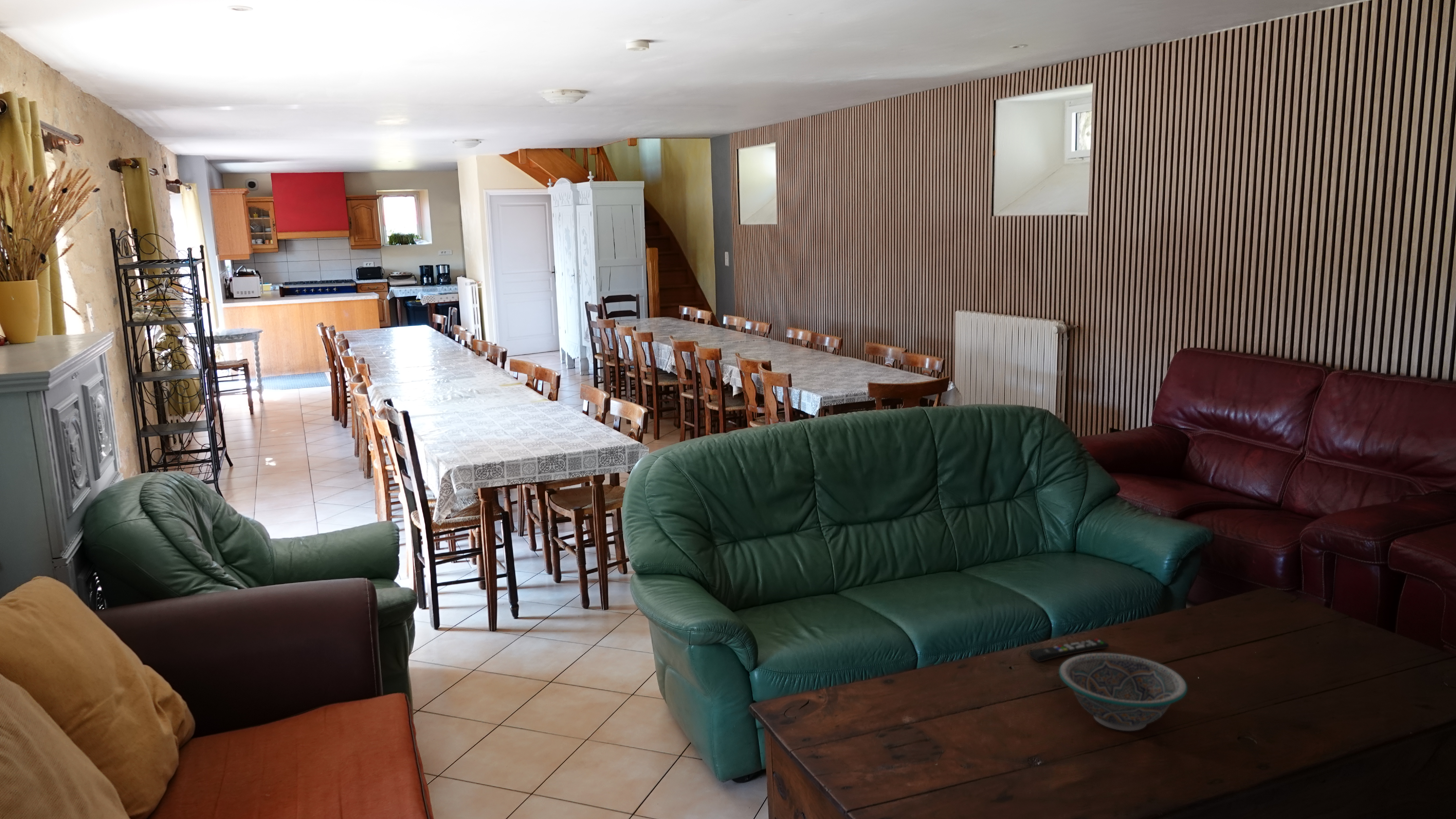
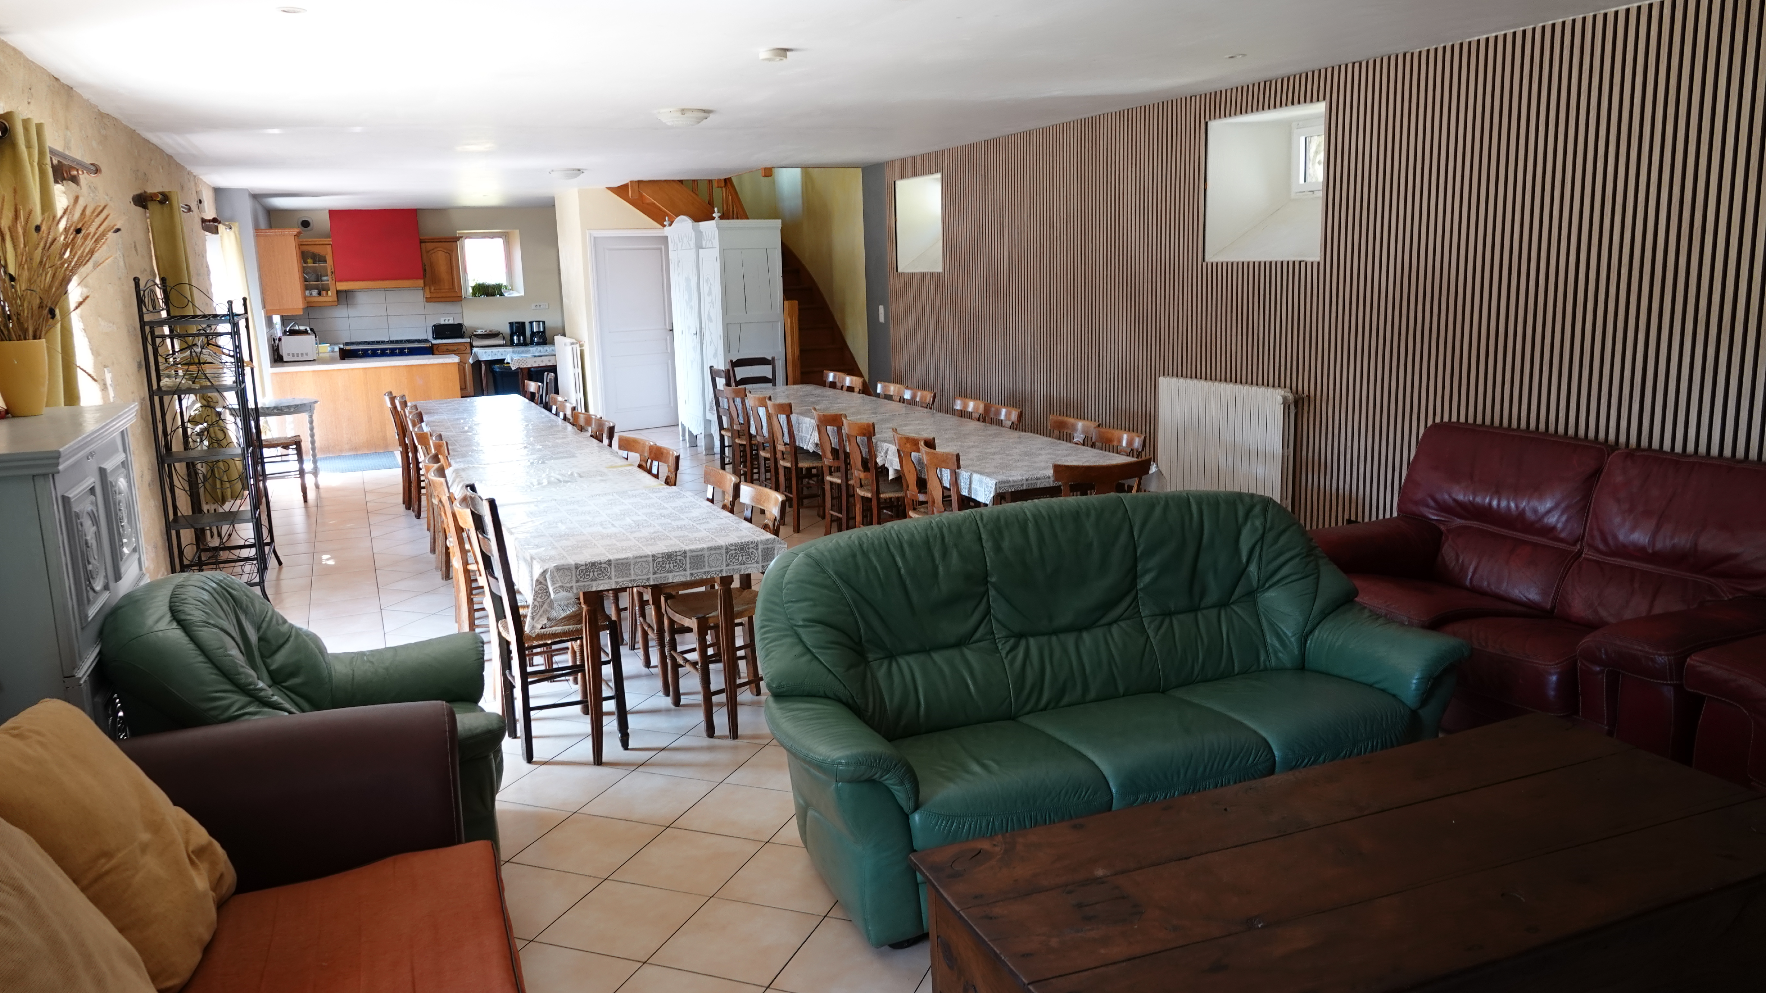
- remote control [1028,638,1109,663]
- bowl [1059,653,1188,731]
